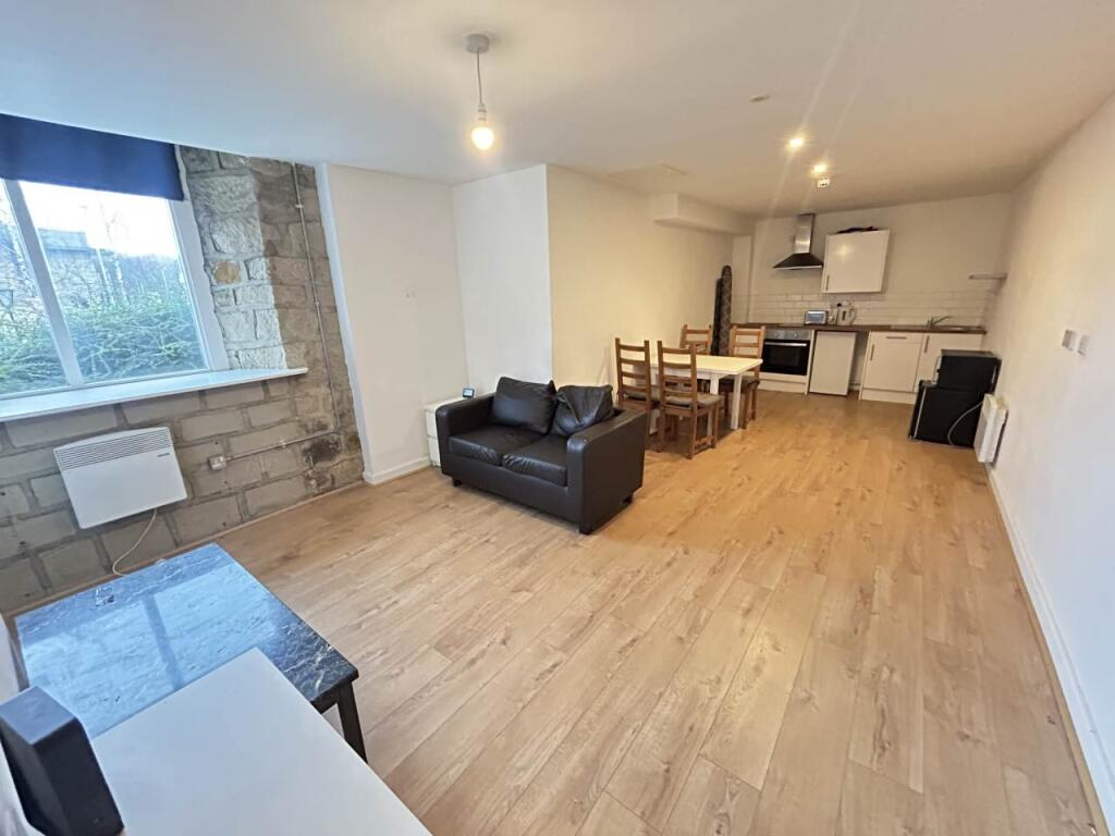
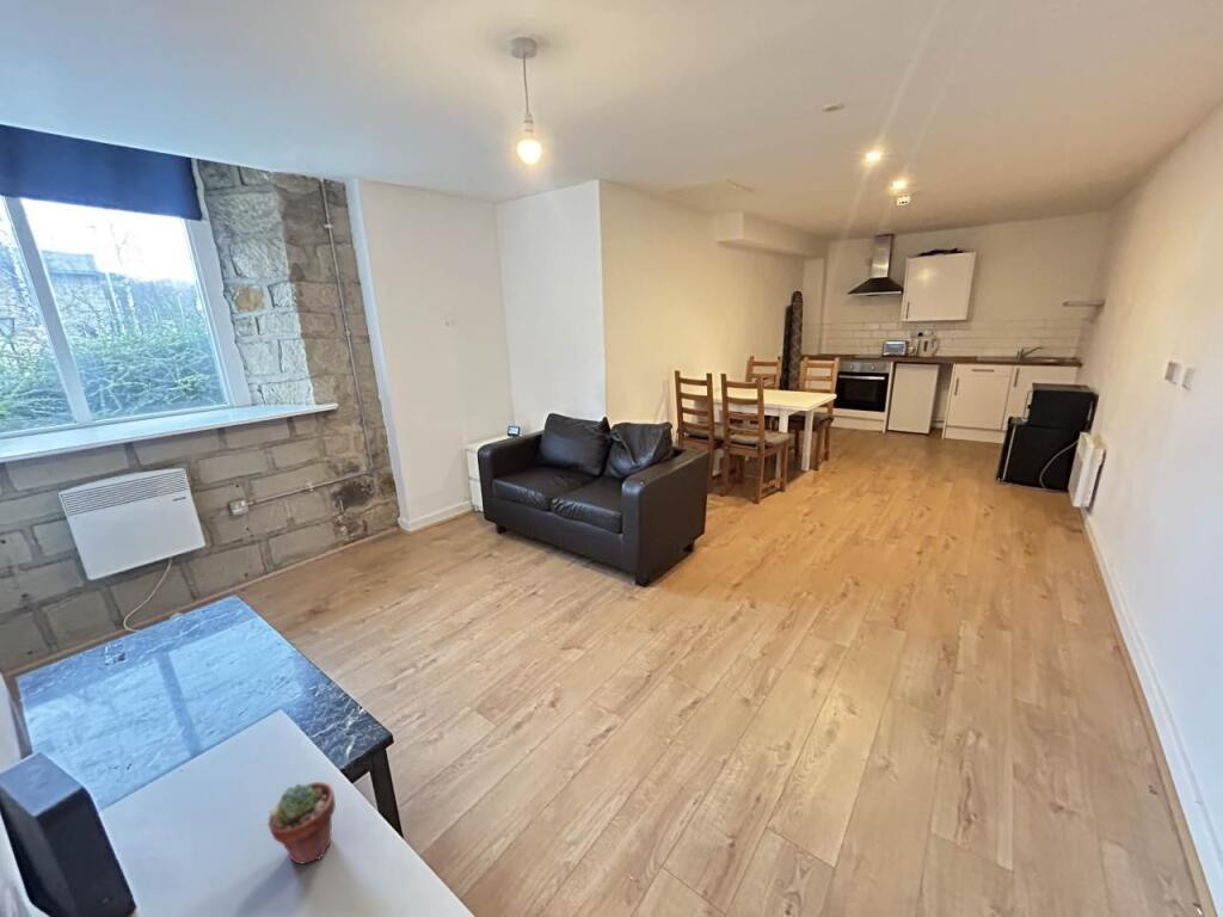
+ potted succulent [266,781,337,866]
